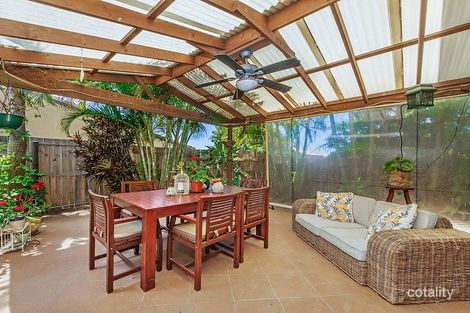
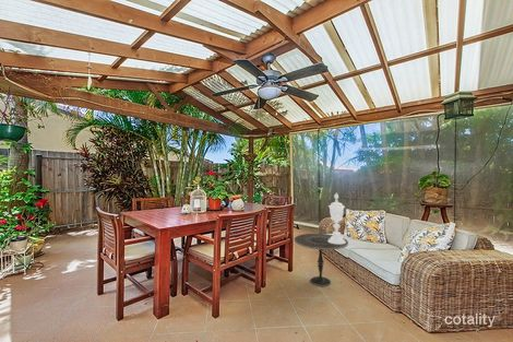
+ decorative urn [327,192,346,244]
+ side table [294,233,349,287]
